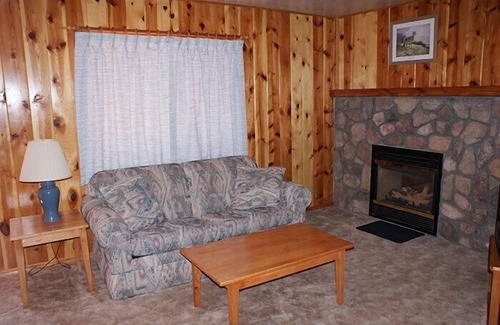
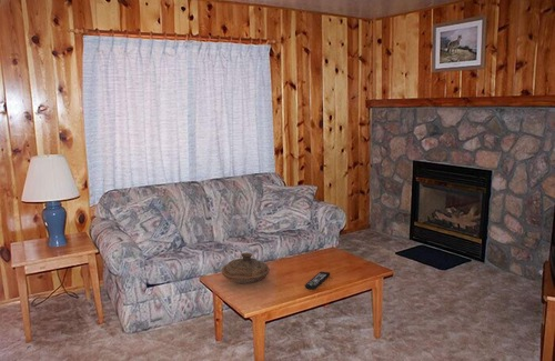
+ remote control [304,271,331,291]
+ decorative bowl [221,252,270,284]
